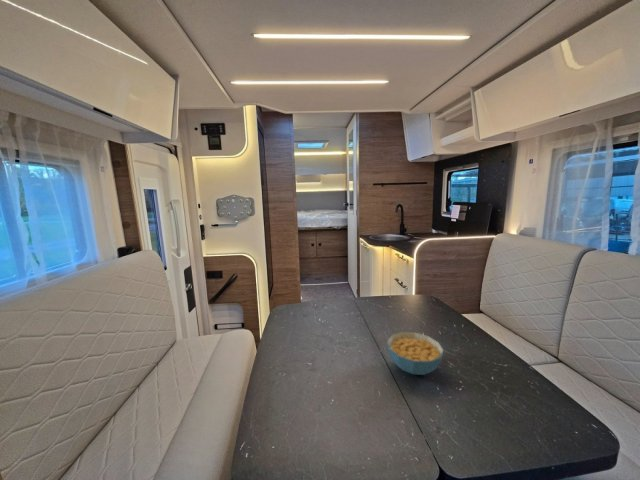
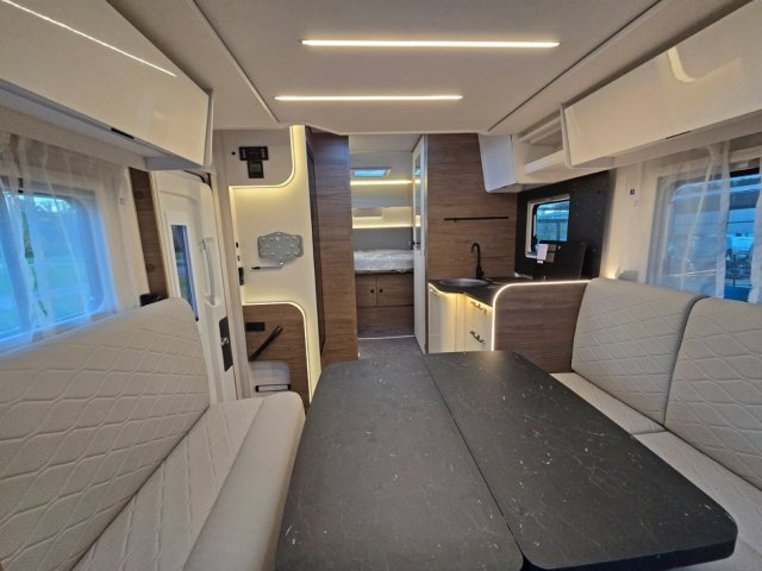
- cereal bowl [386,331,445,376]
